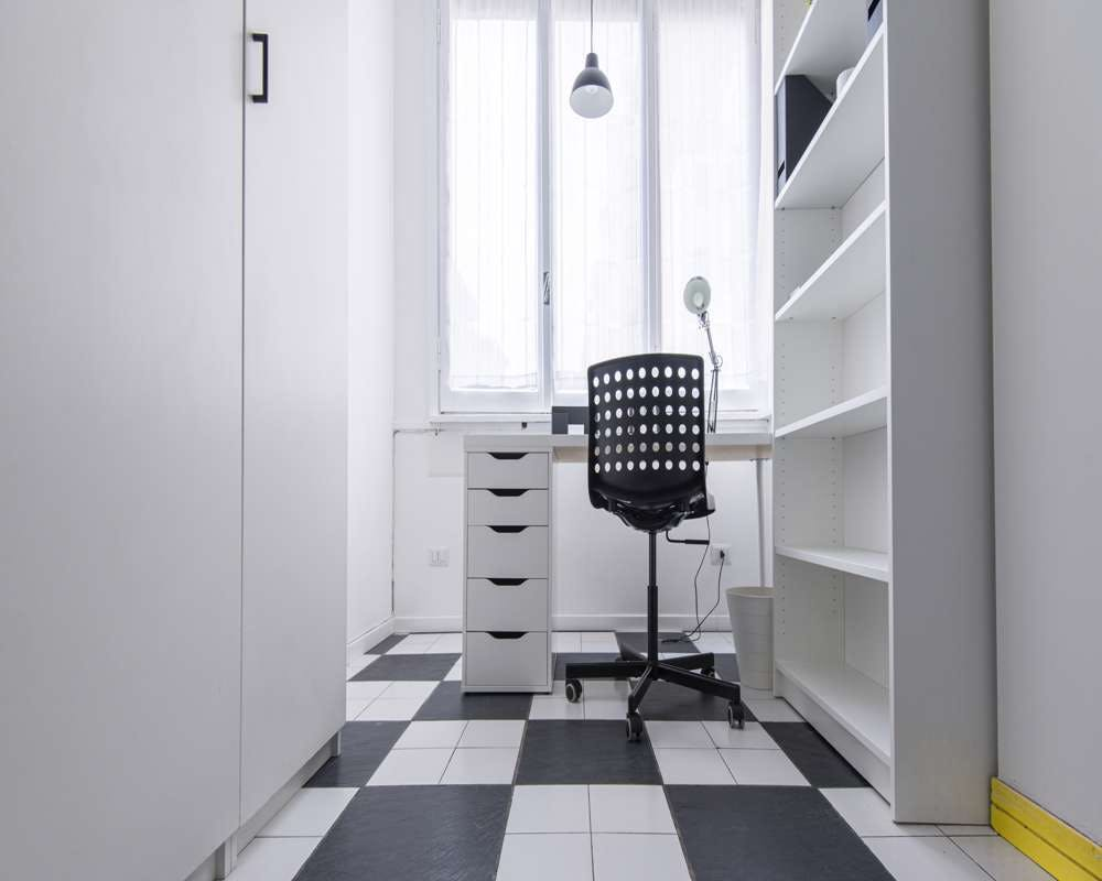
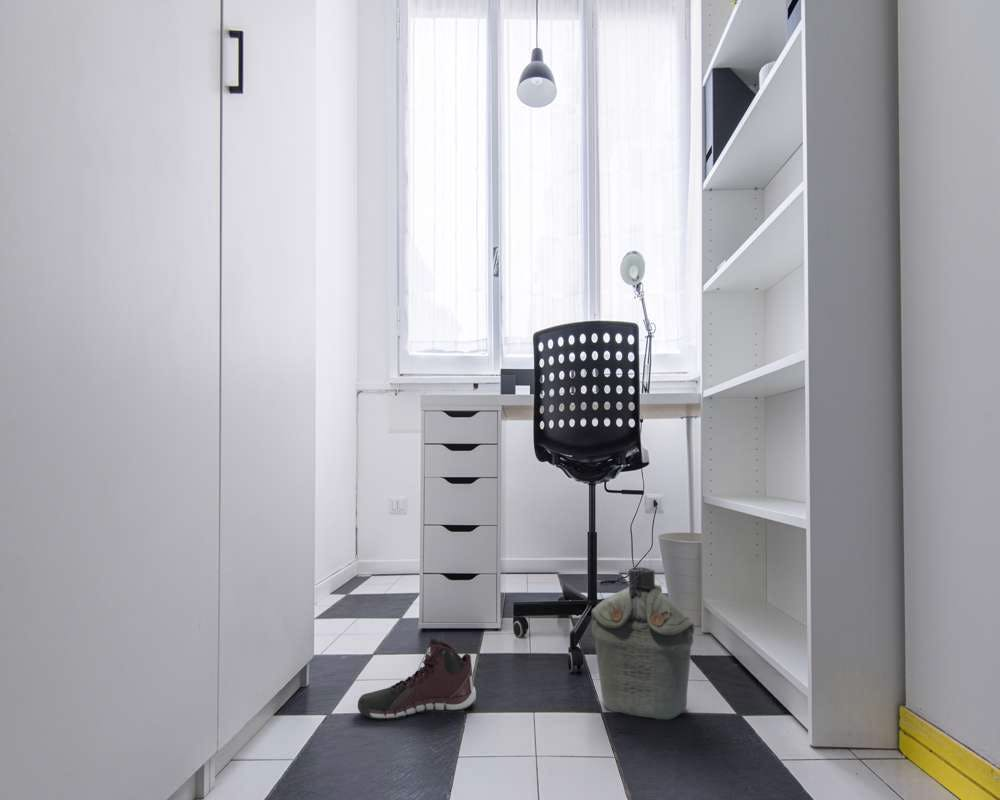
+ military canteen [591,566,696,721]
+ sneaker [357,637,477,721]
